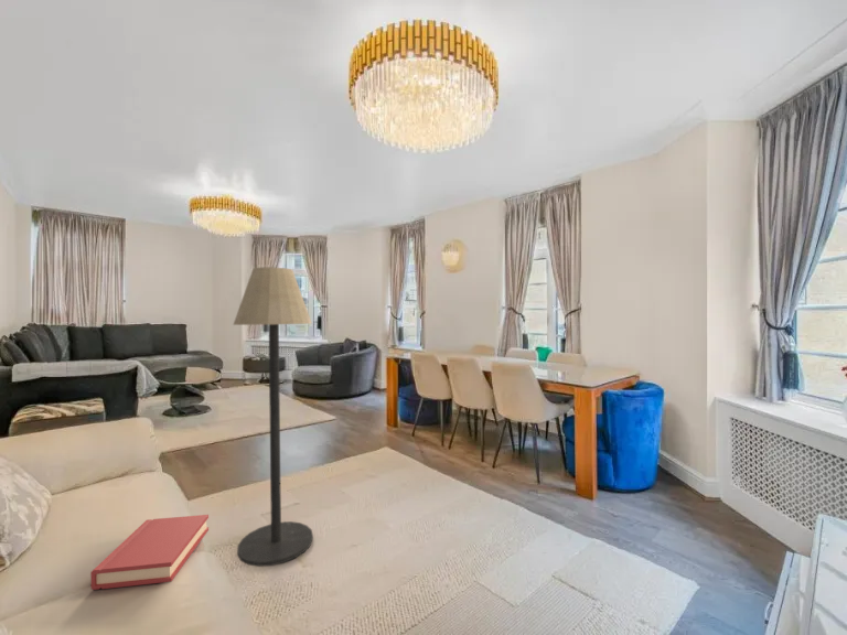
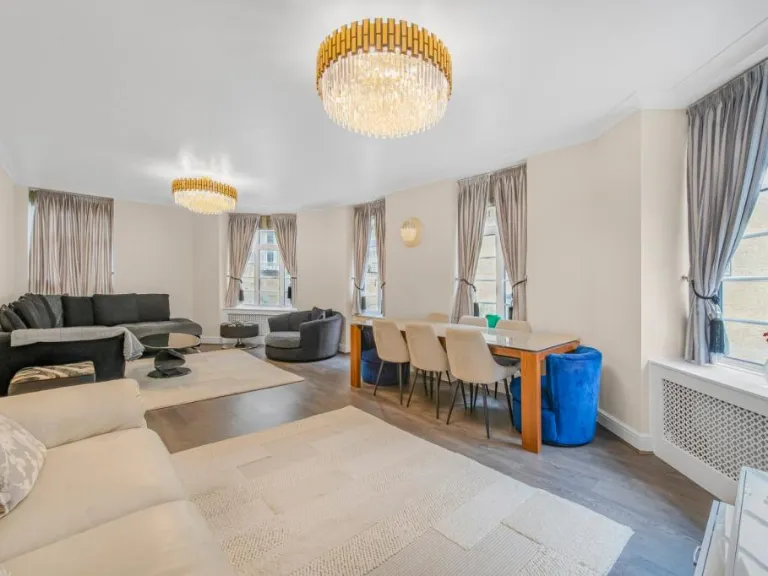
- floor lamp [232,267,314,568]
- hardback book [89,514,210,591]
